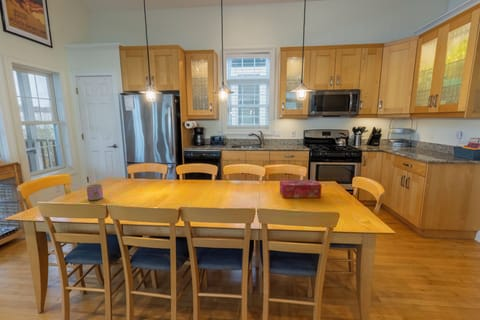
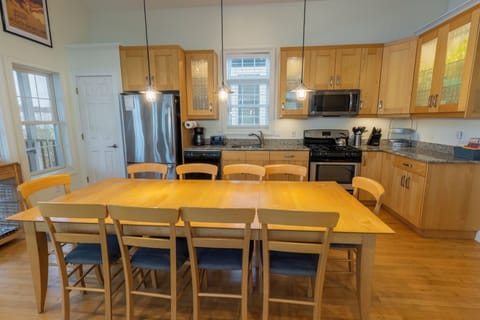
- tissue box [279,179,323,199]
- mug [86,183,104,202]
